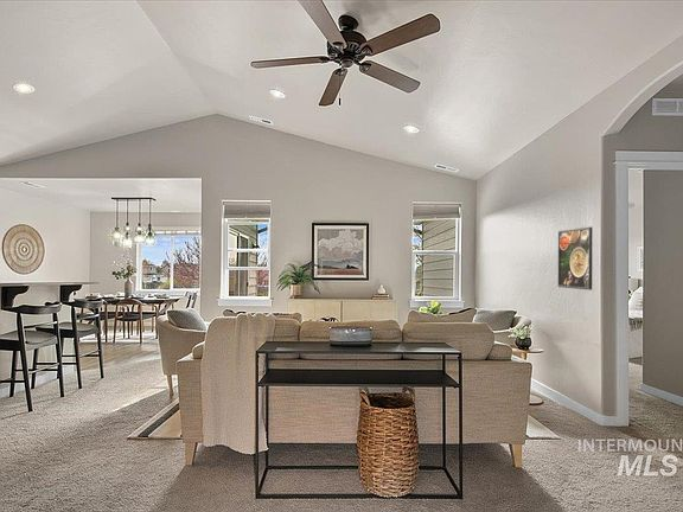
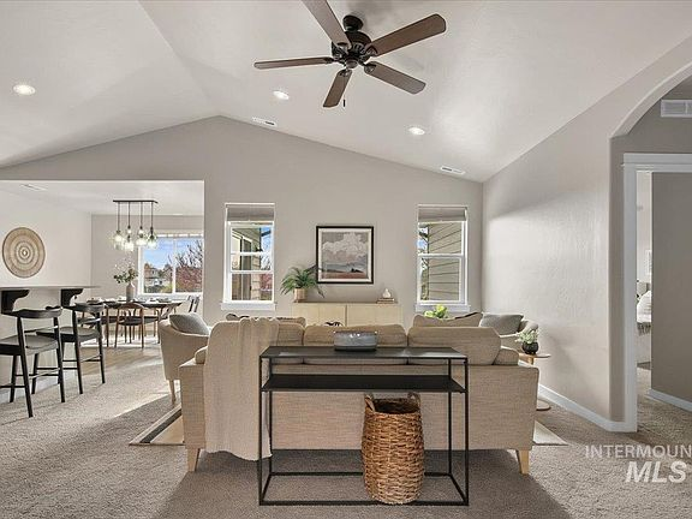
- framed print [557,226,593,292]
